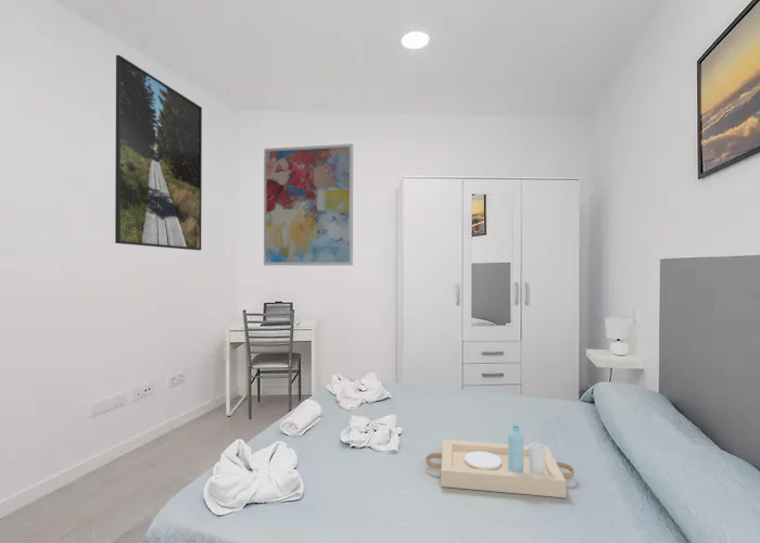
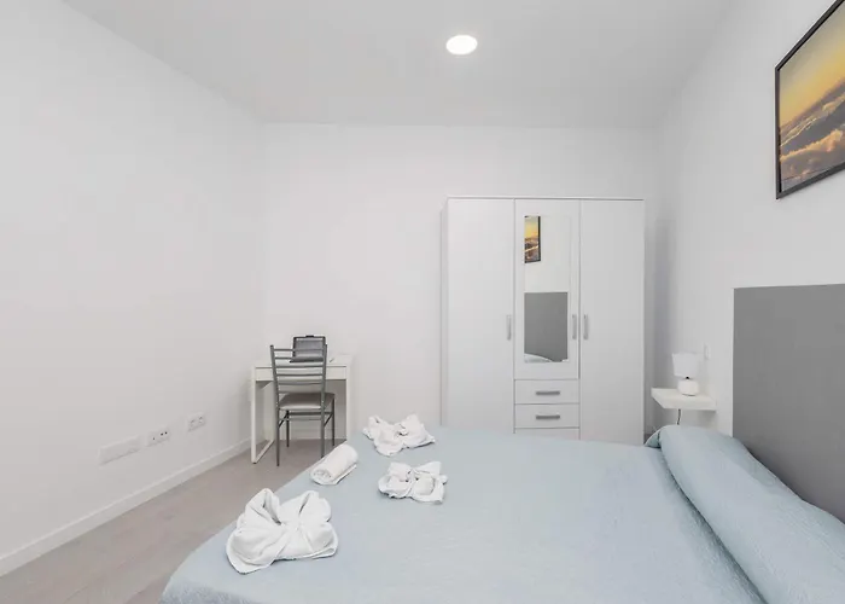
- wall art [263,142,354,266]
- serving tray [426,425,575,498]
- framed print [114,54,203,251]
